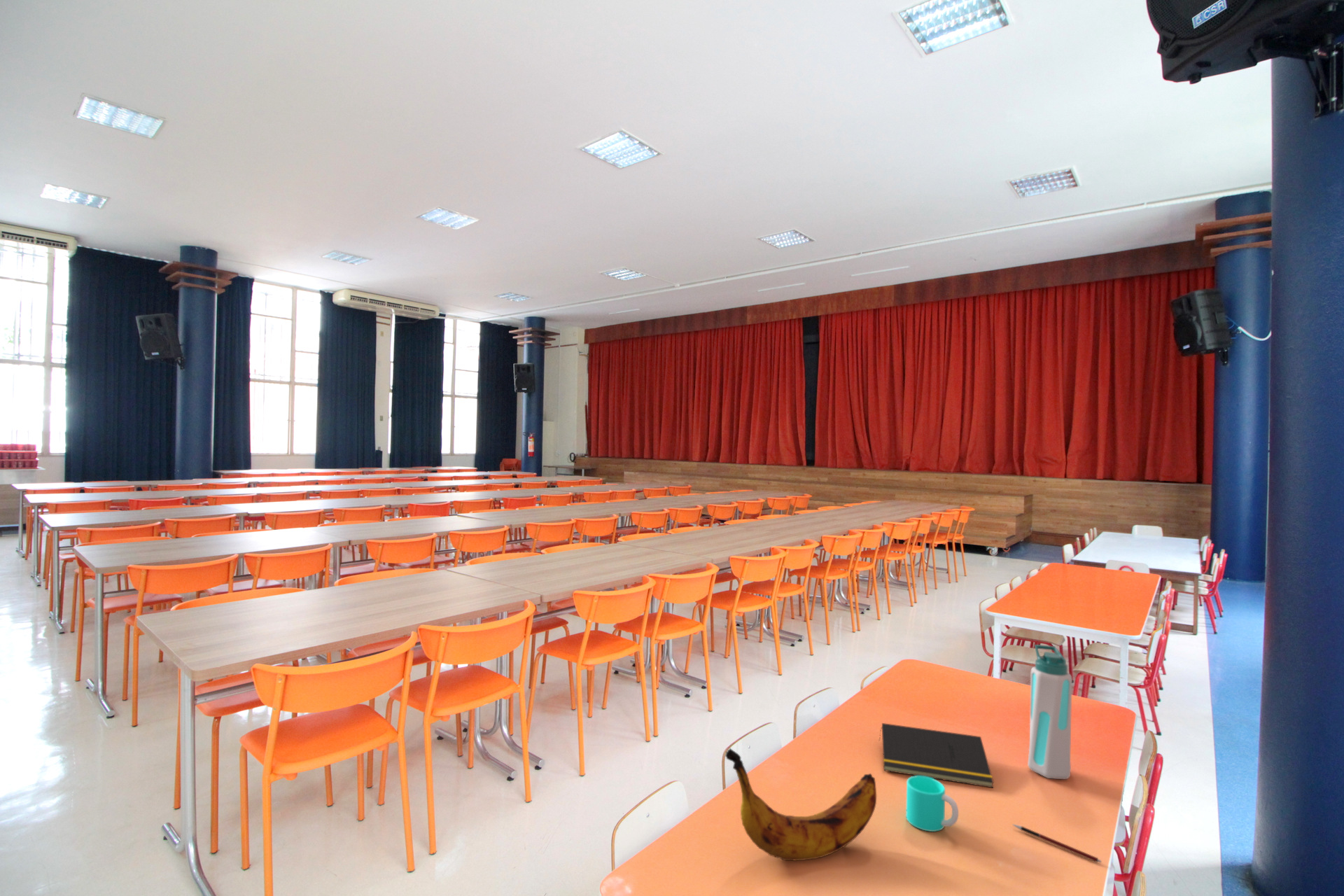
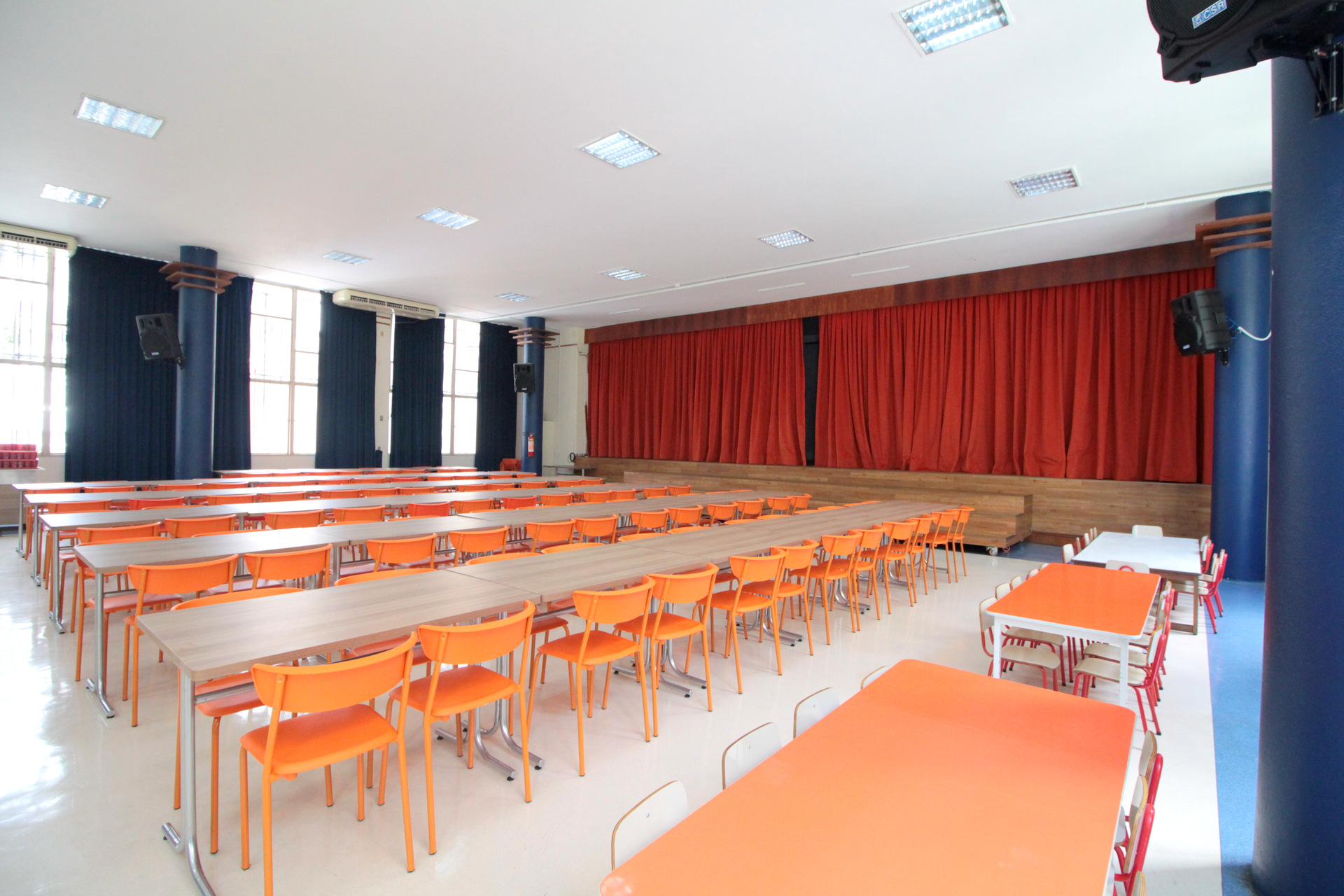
- pen [1012,824,1102,864]
- water bottle [1027,644,1073,780]
- cup [905,776,959,832]
- banana [724,747,877,861]
- notepad [878,722,994,788]
